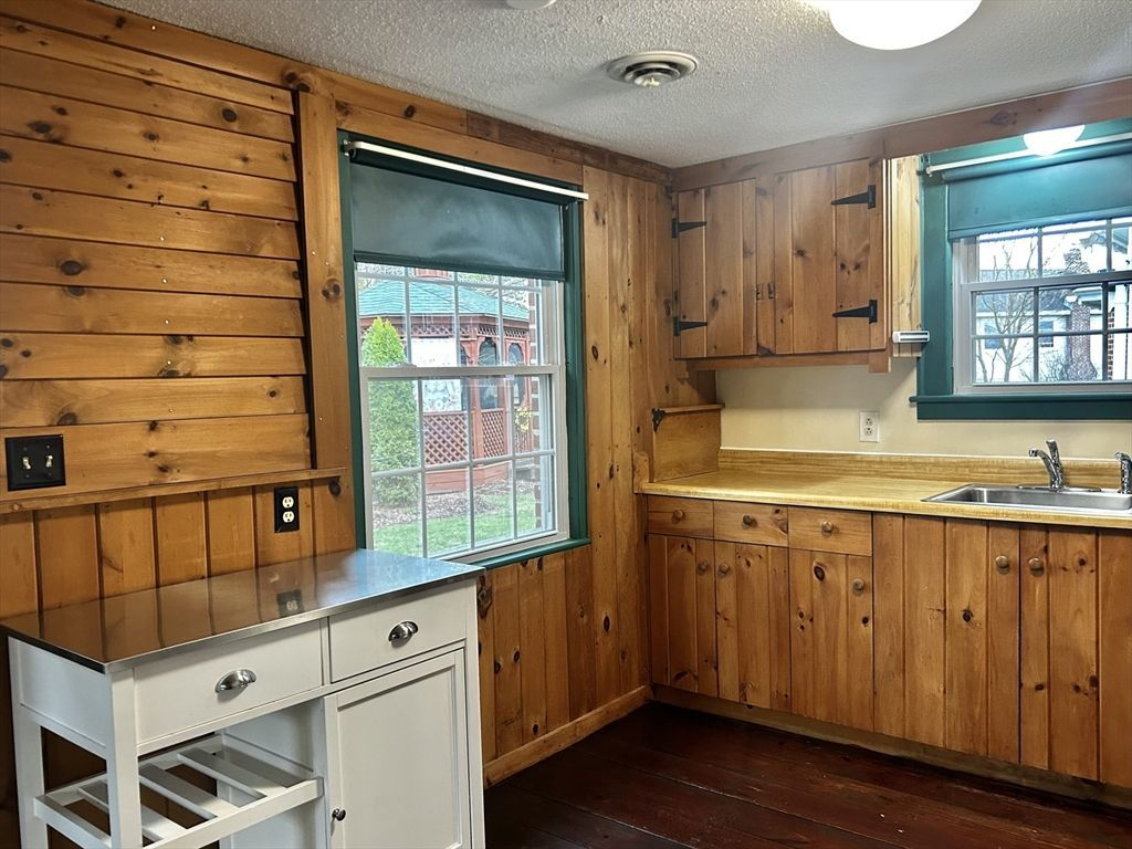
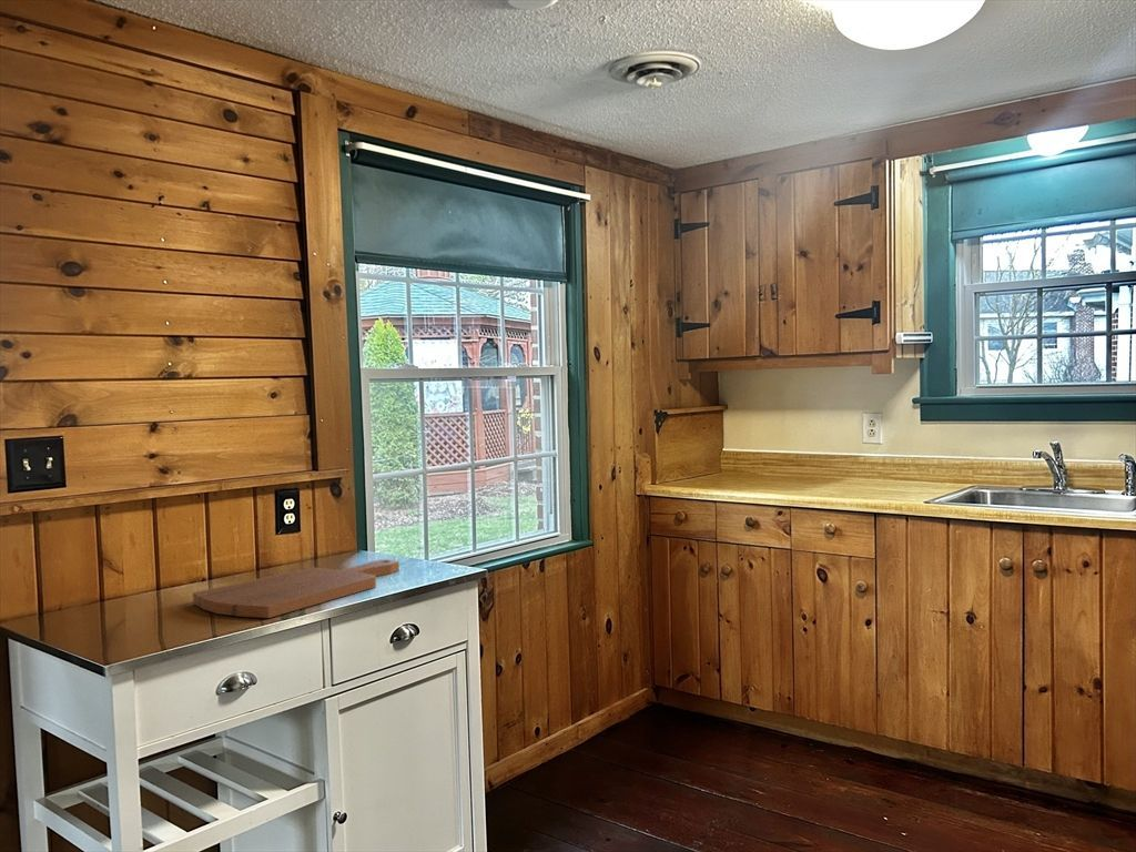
+ cutting board [192,558,400,619]
